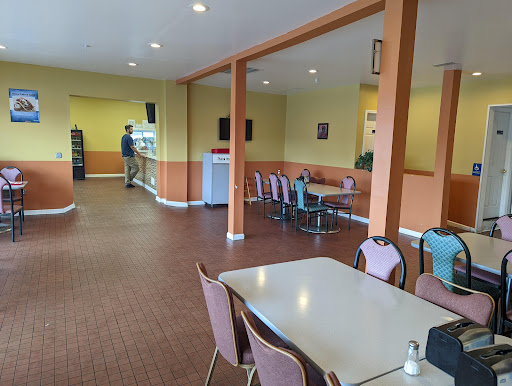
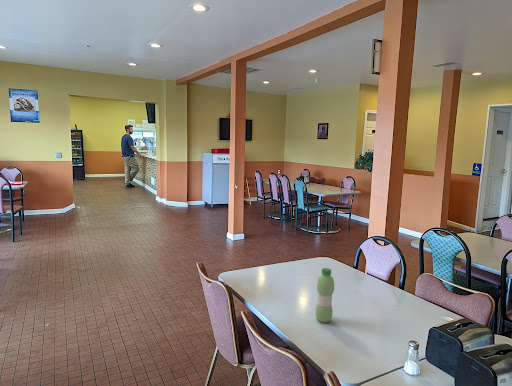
+ water bottle [315,267,335,324]
